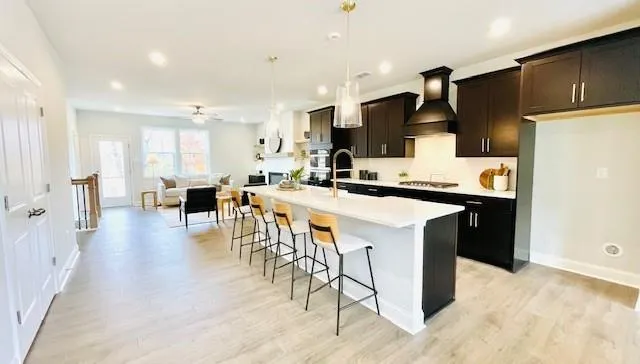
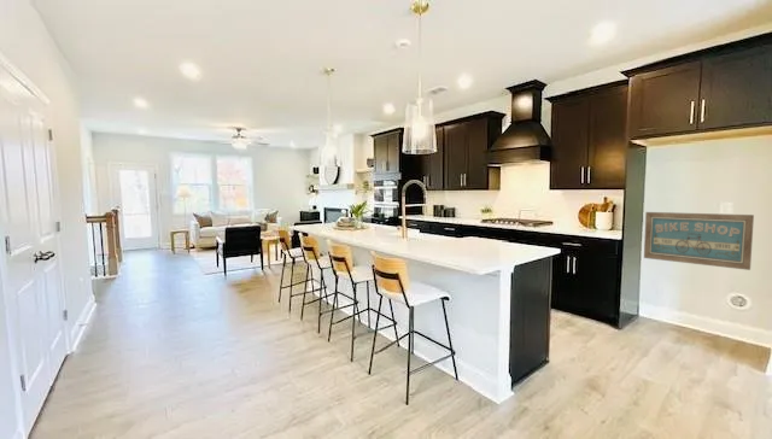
+ wall art [643,211,755,271]
